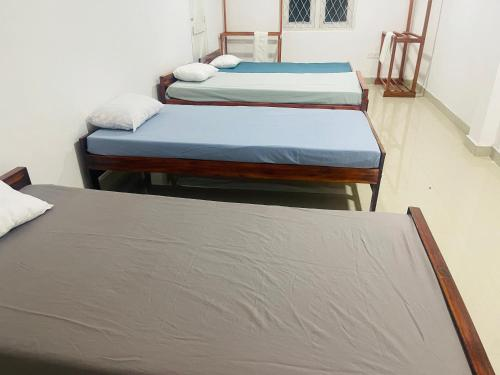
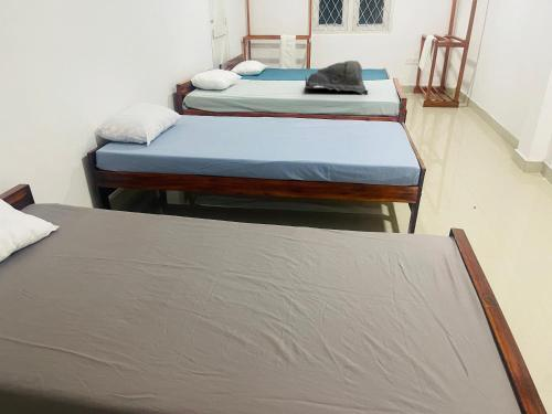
+ buddha head [304,60,369,95]
